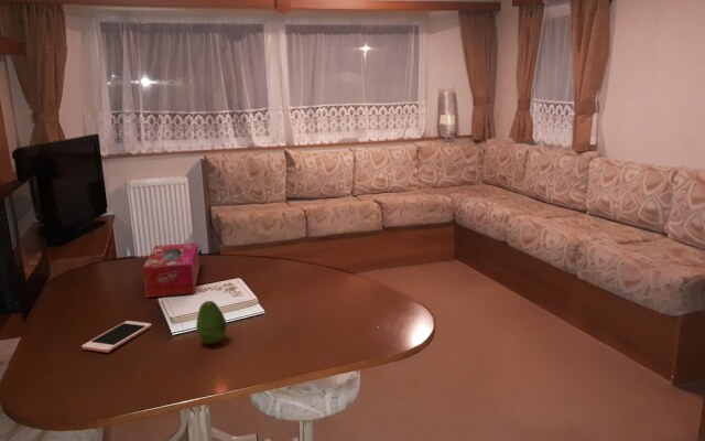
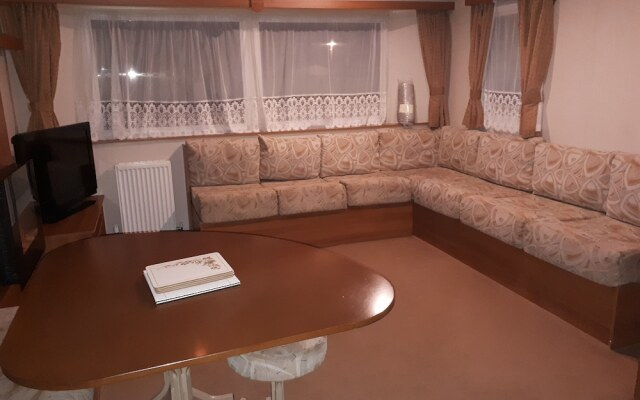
- cell phone [82,320,152,354]
- fruit [195,300,227,345]
- tissue box [142,241,200,299]
